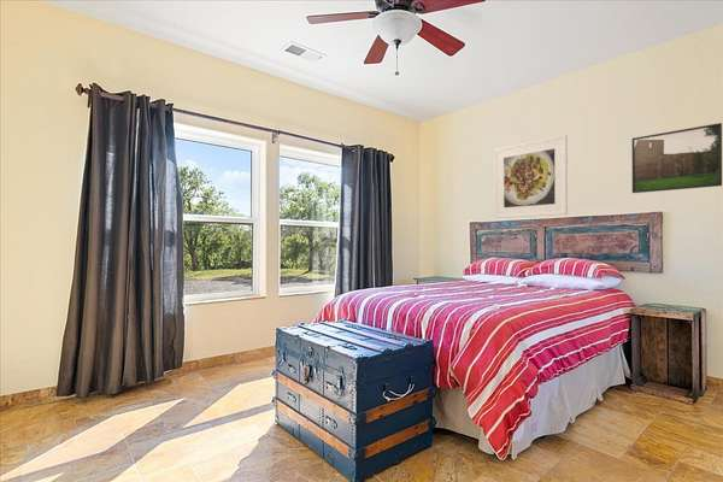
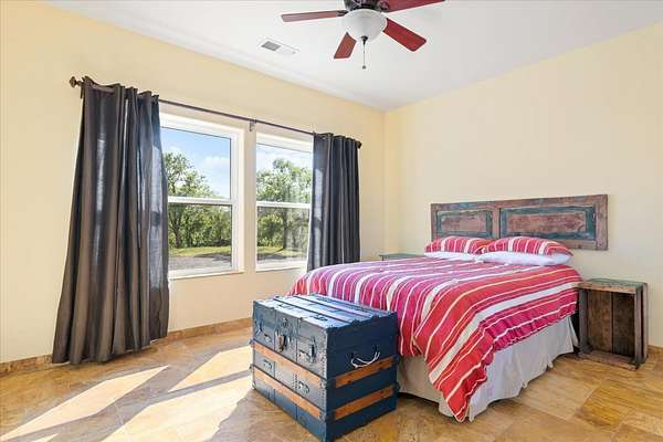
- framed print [630,122,723,194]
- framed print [493,134,569,219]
